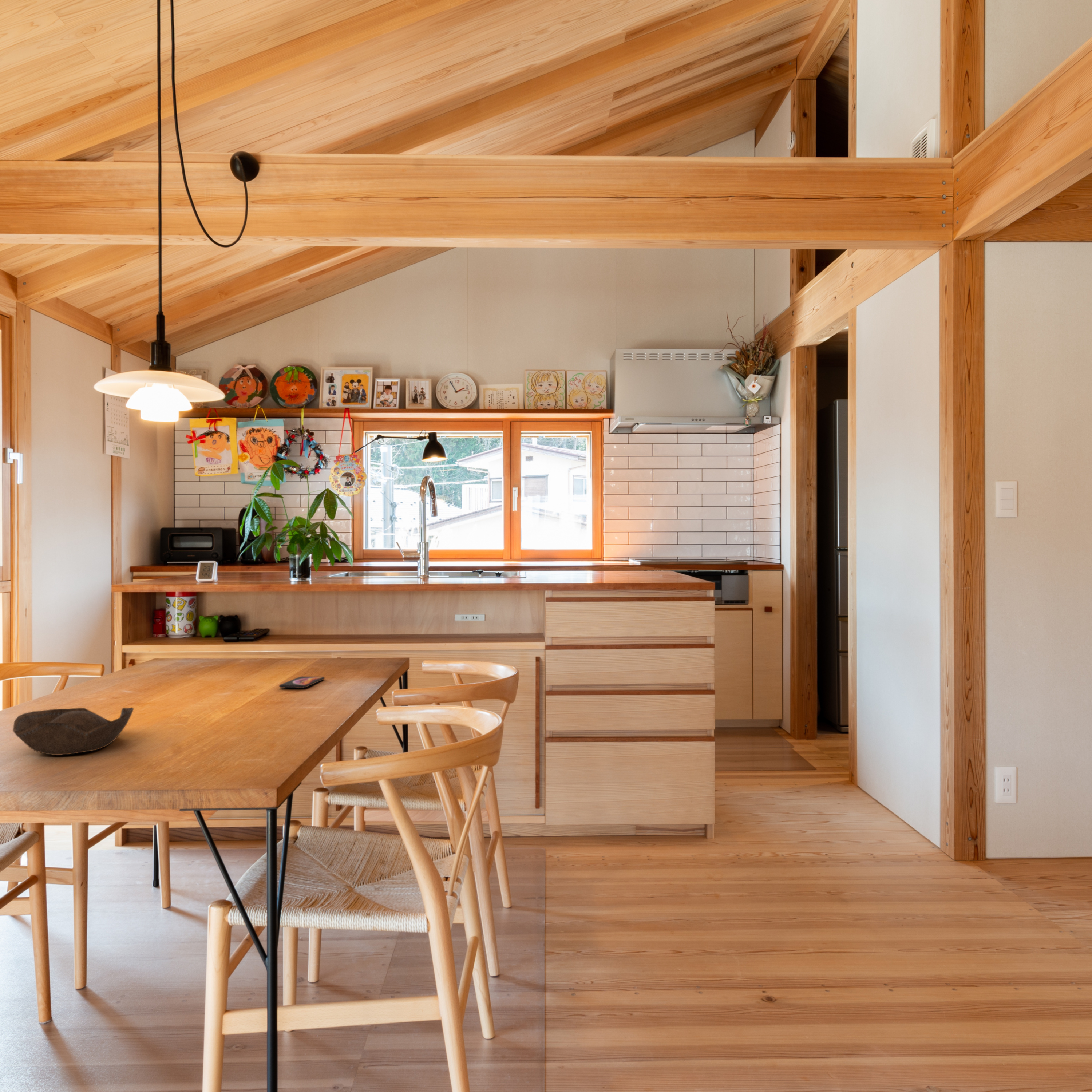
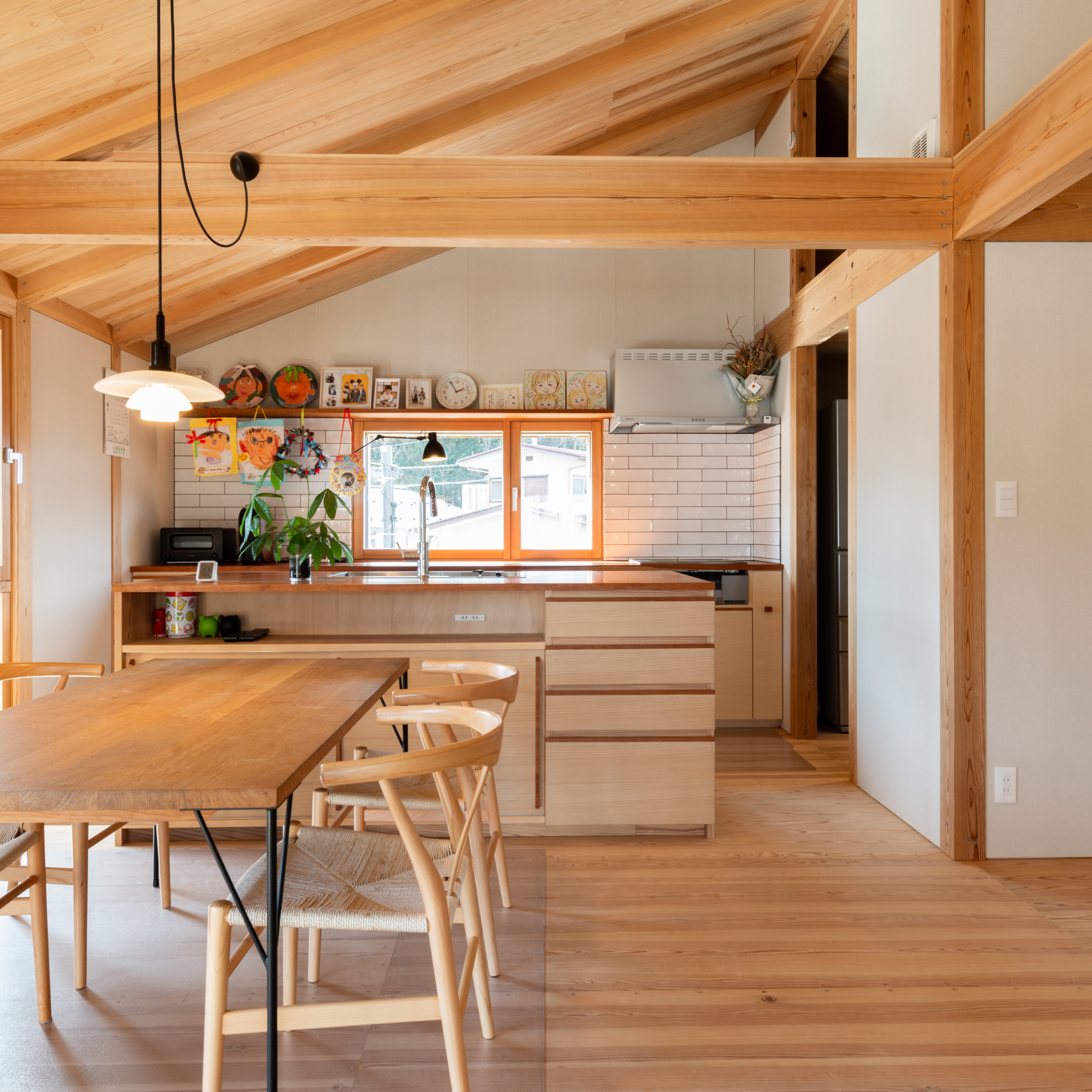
- smartphone [279,676,325,688]
- bowl [13,707,134,755]
